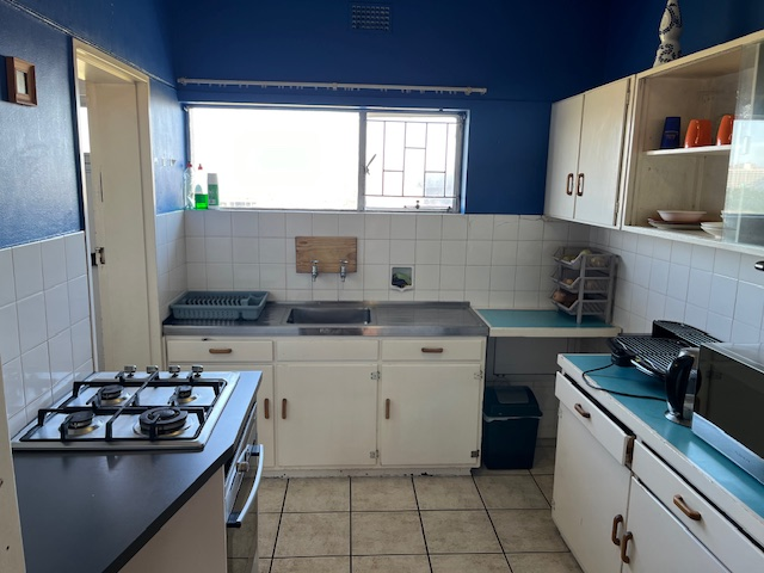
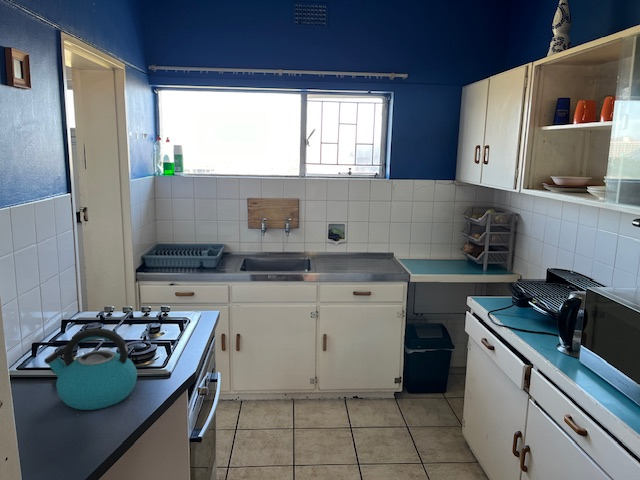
+ kettle [43,327,138,411]
